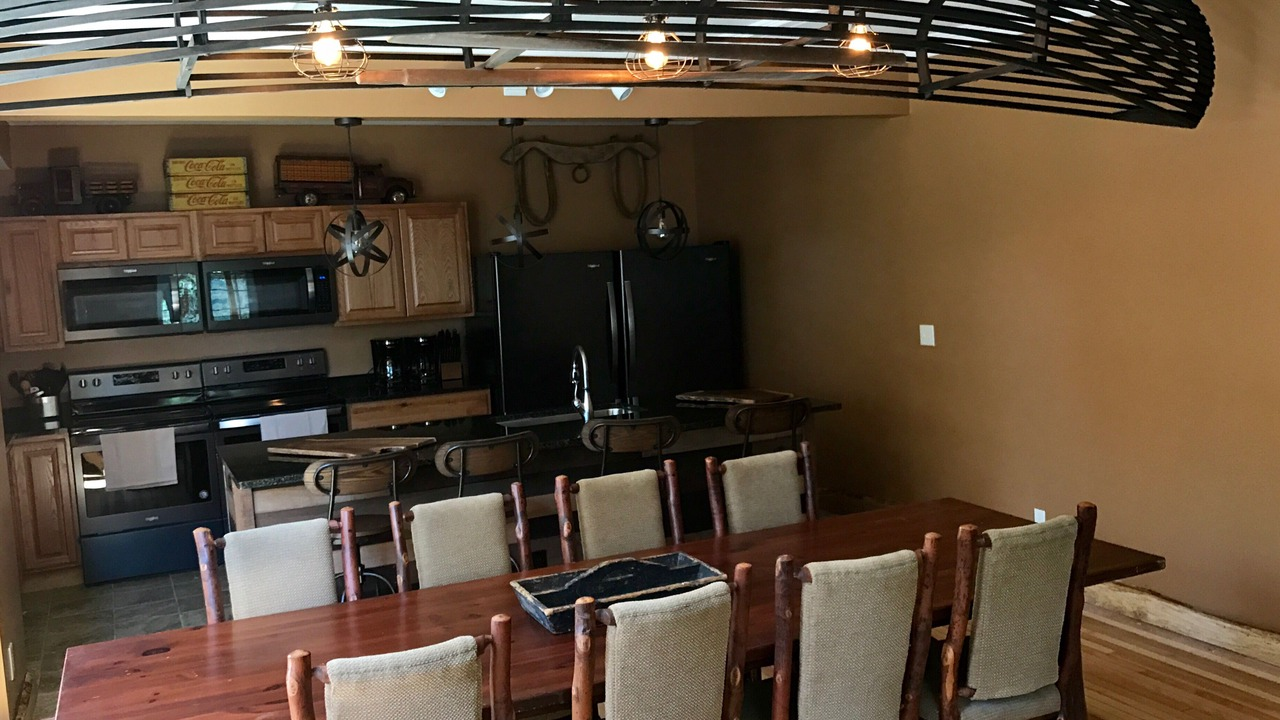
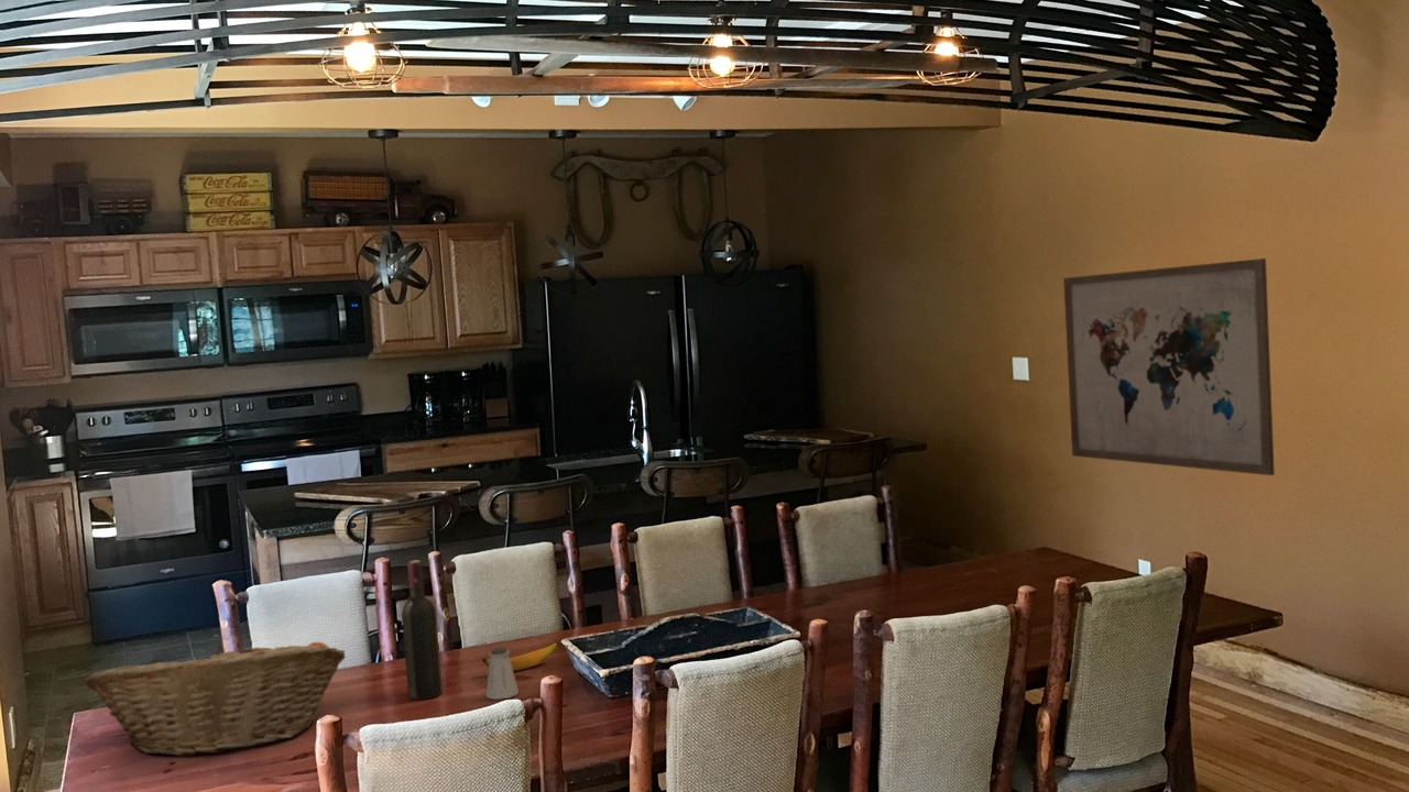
+ fruit basket [83,640,347,757]
+ wine bottle [401,559,444,701]
+ saltshaker [485,646,520,701]
+ wall art [1062,257,1276,476]
+ banana [481,640,560,672]
